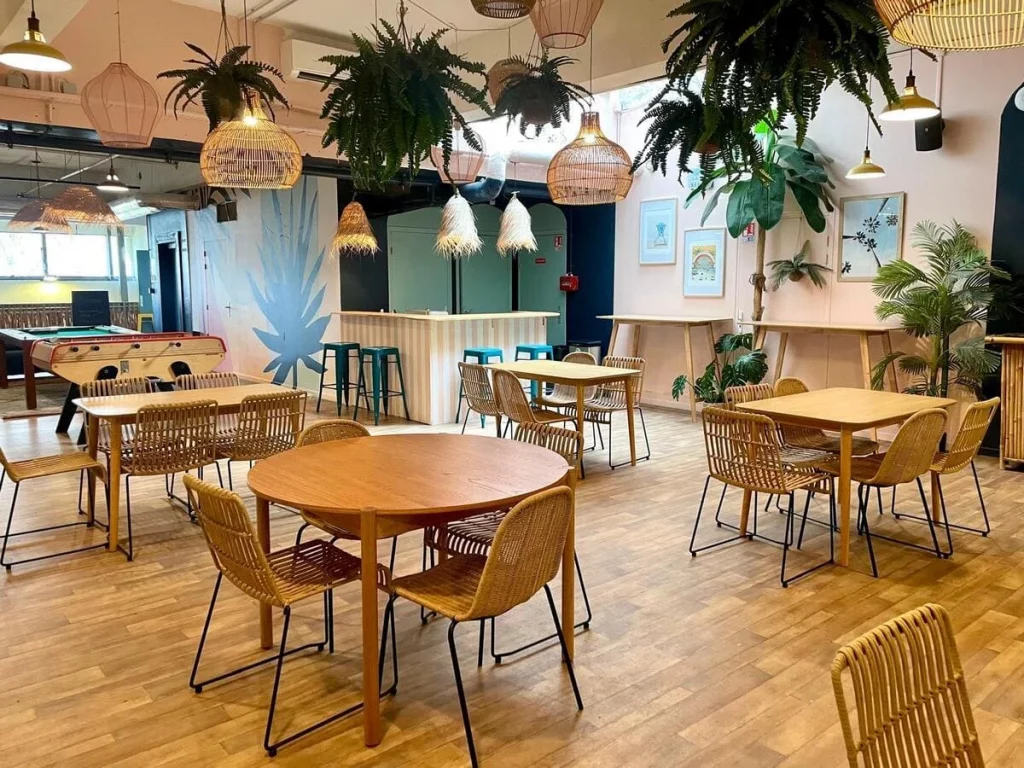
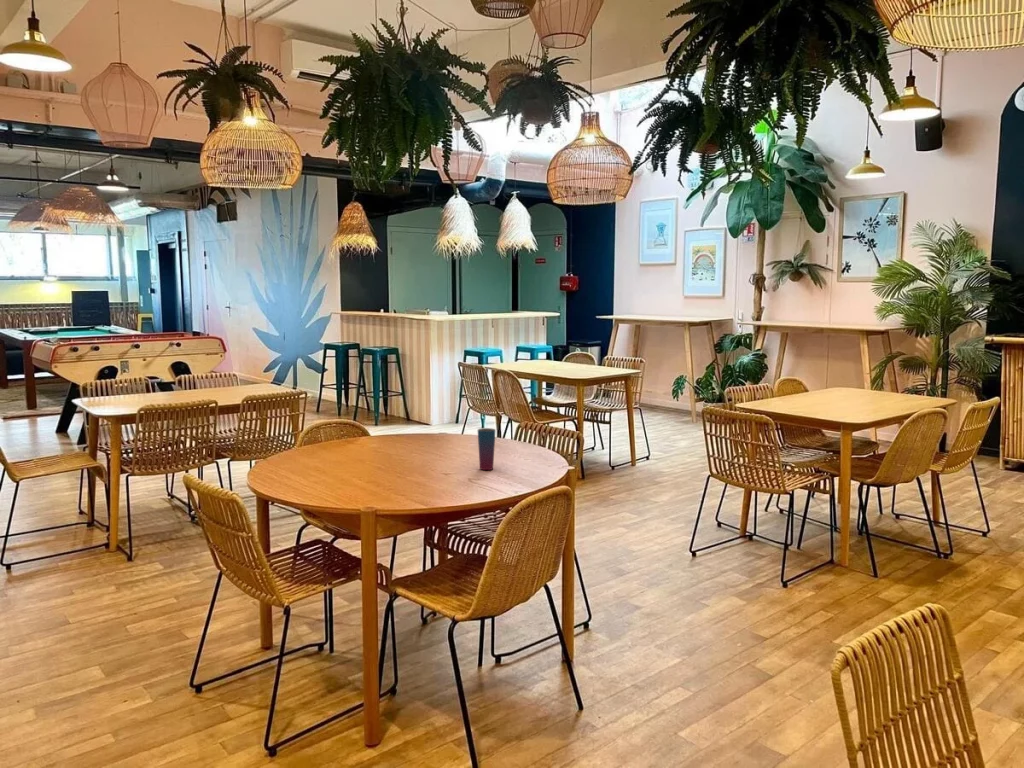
+ cup [477,427,497,471]
